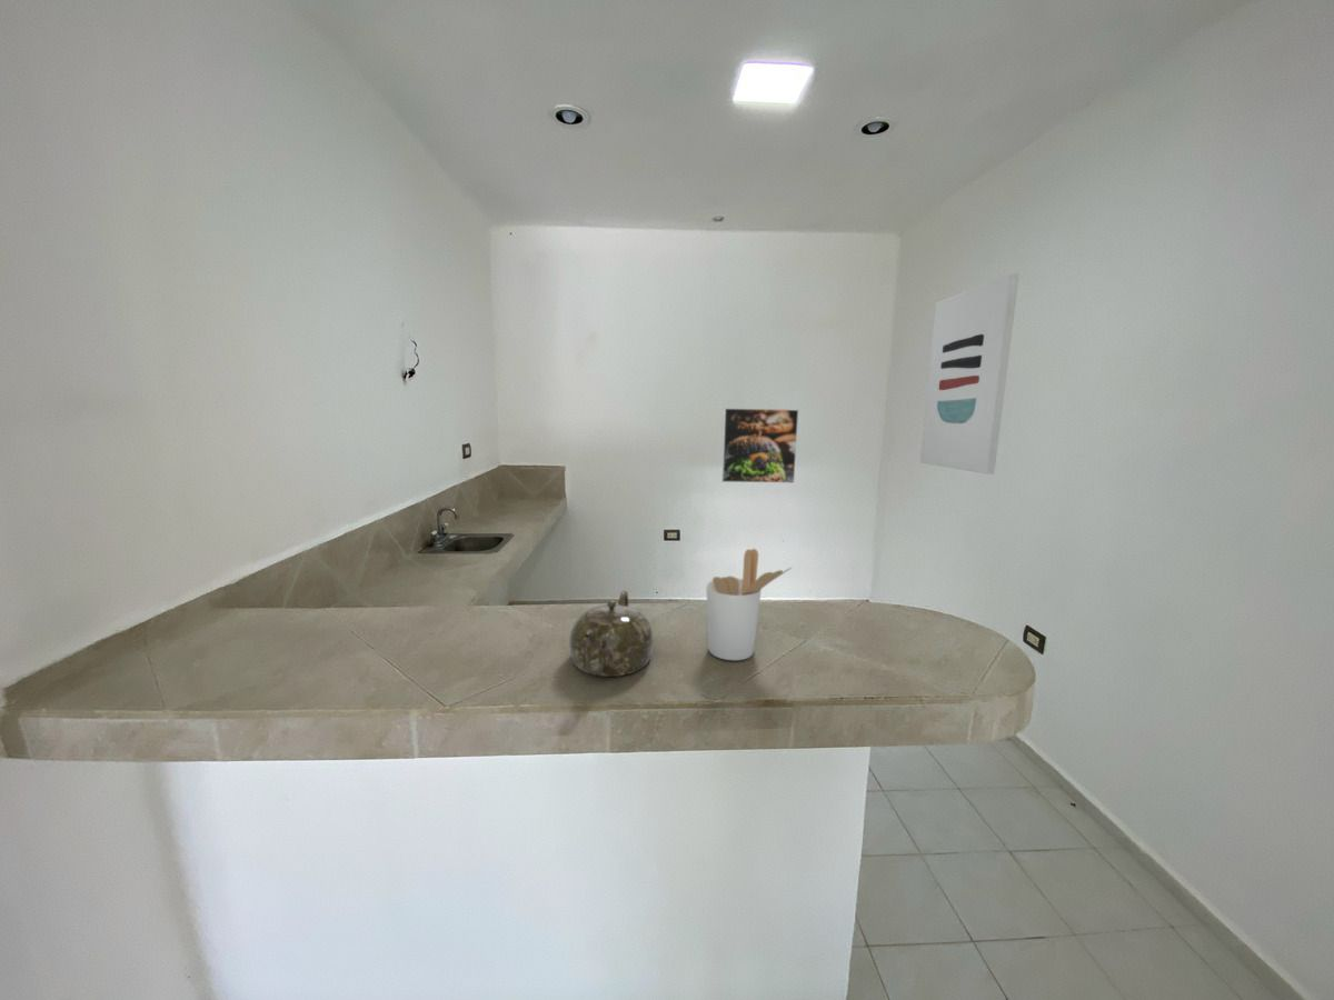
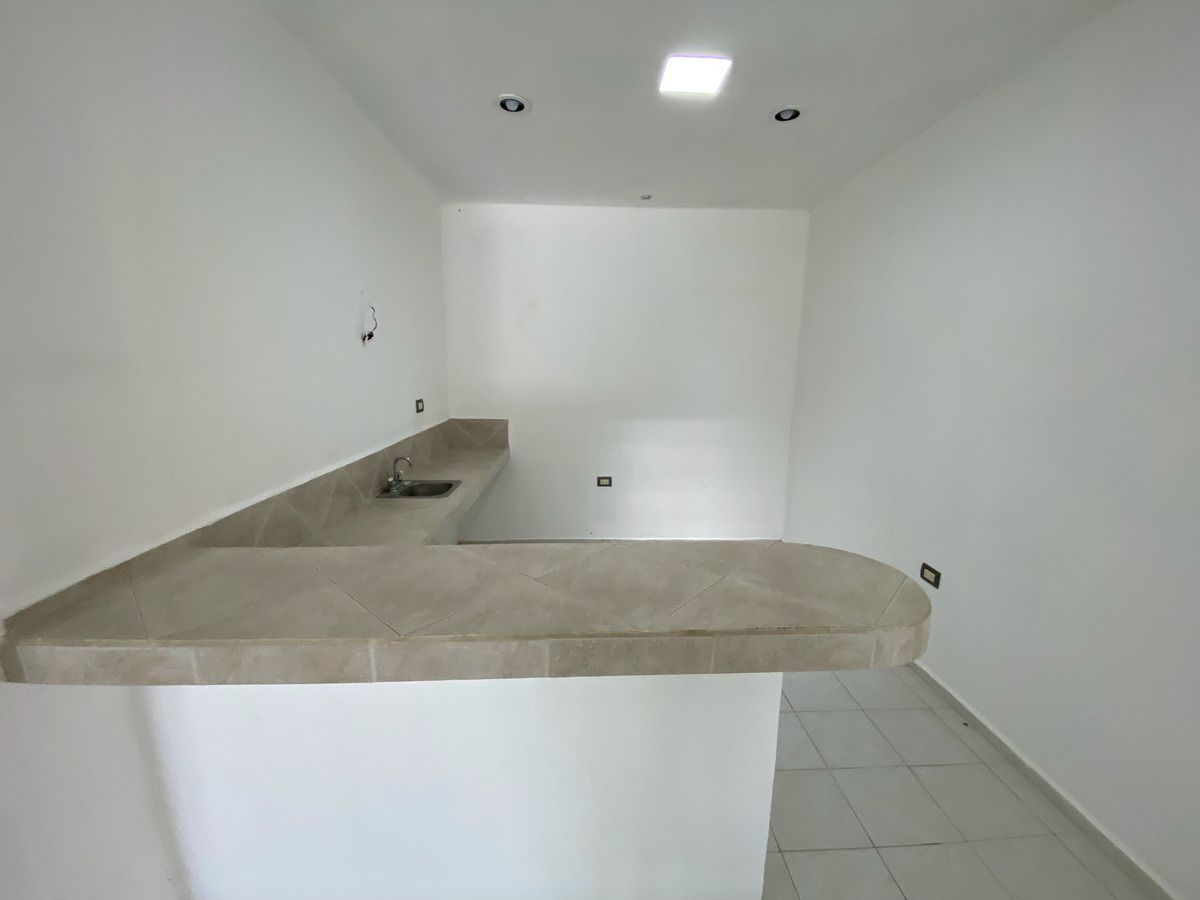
- wall art [919,272,1021,476]
- teapot [568,589,655,678]
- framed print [720,407,799,484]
- utensil holder [705,548,793,661]
